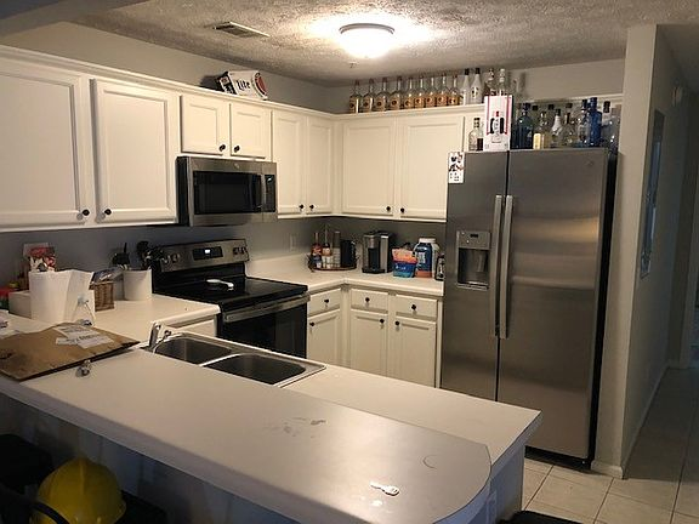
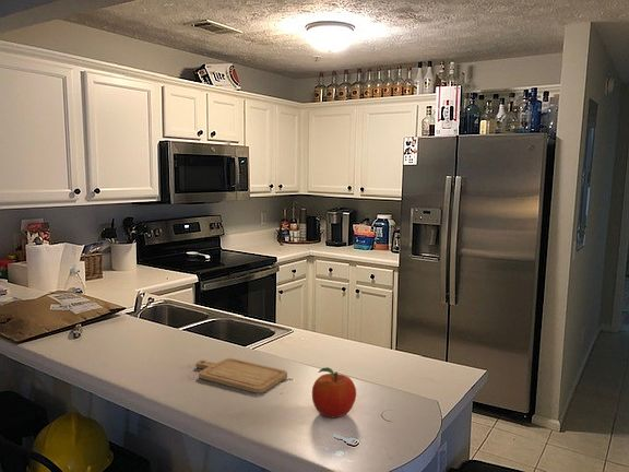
+ chopping board [194,357,288,394]
+ fruit [311,366,357,418]
